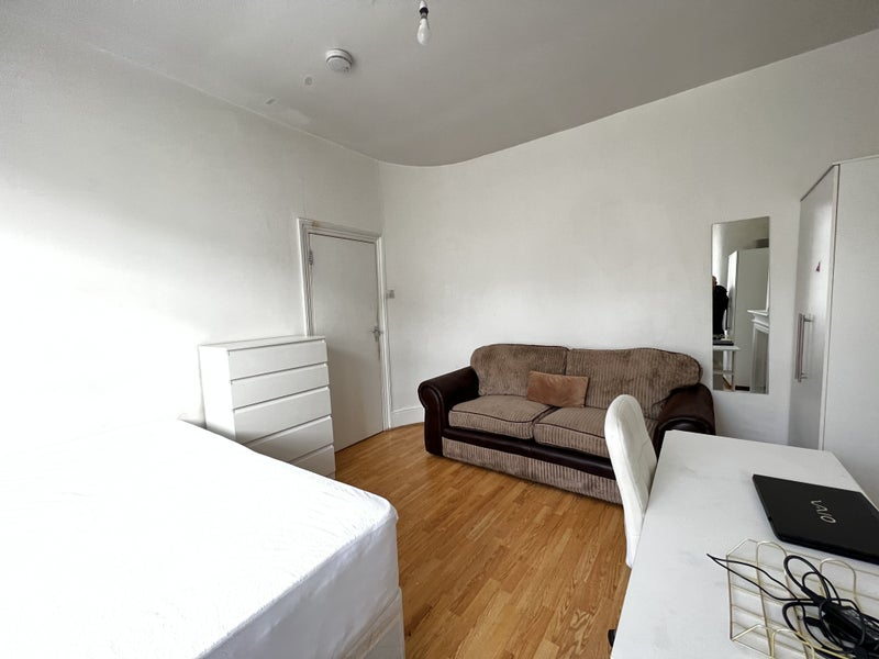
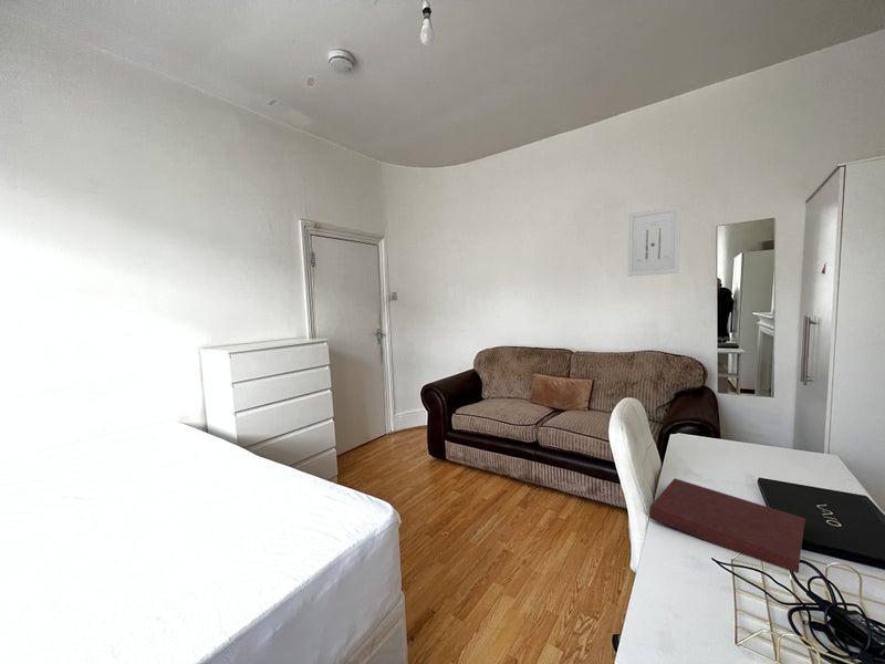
+ notebook [648,477,806,574]
+ wall art [627,204,681,278]
